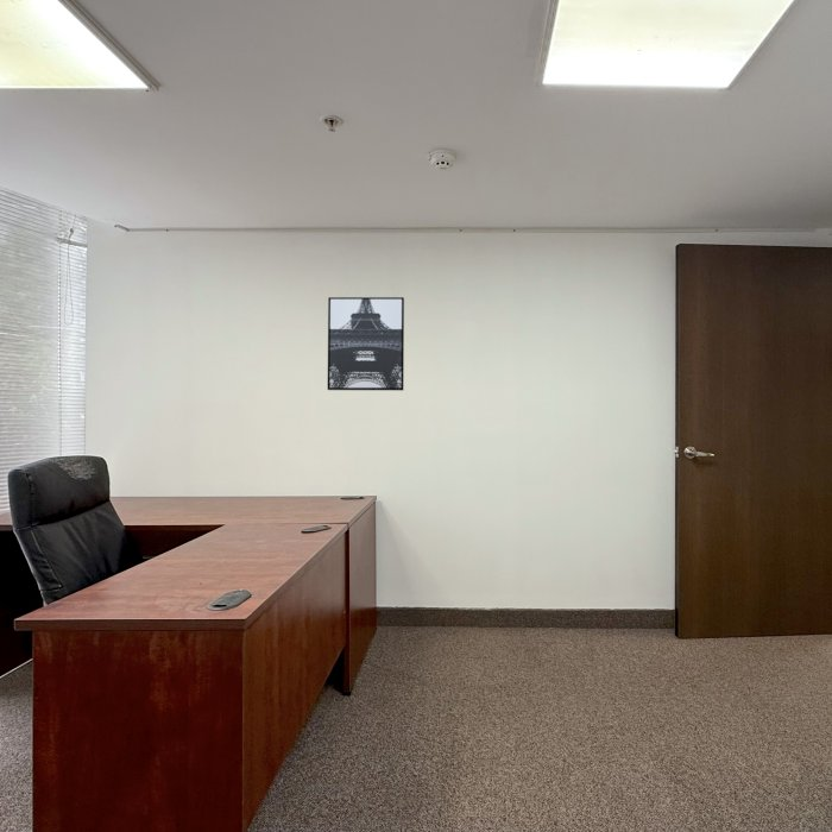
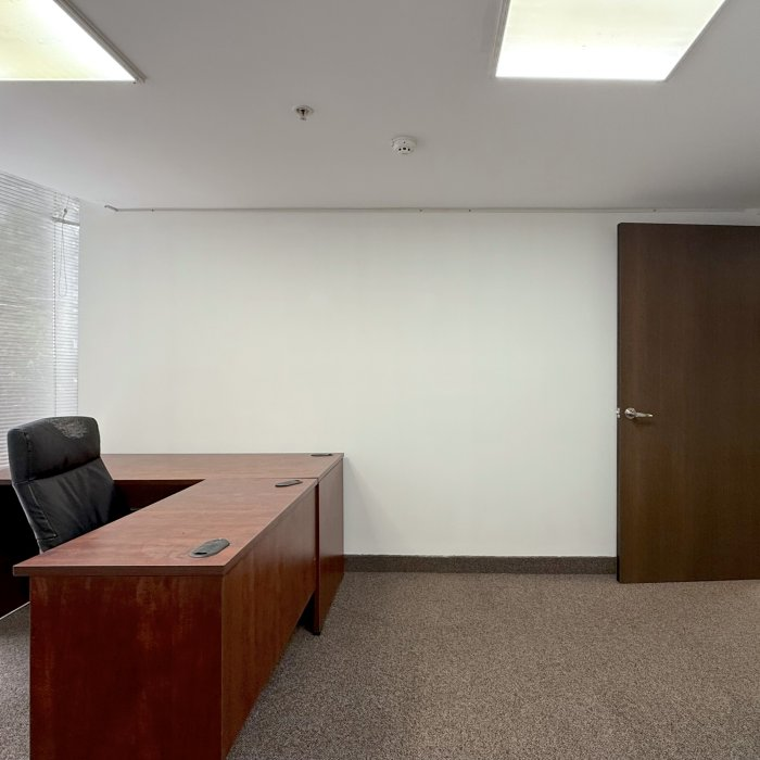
- wall art [327,296,405,392]
